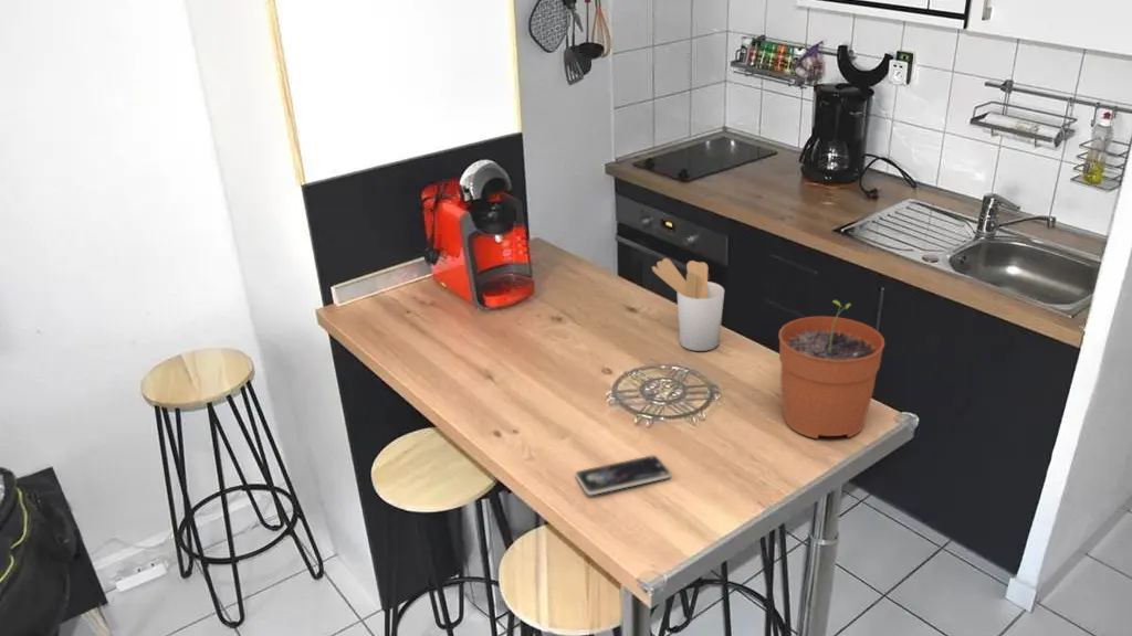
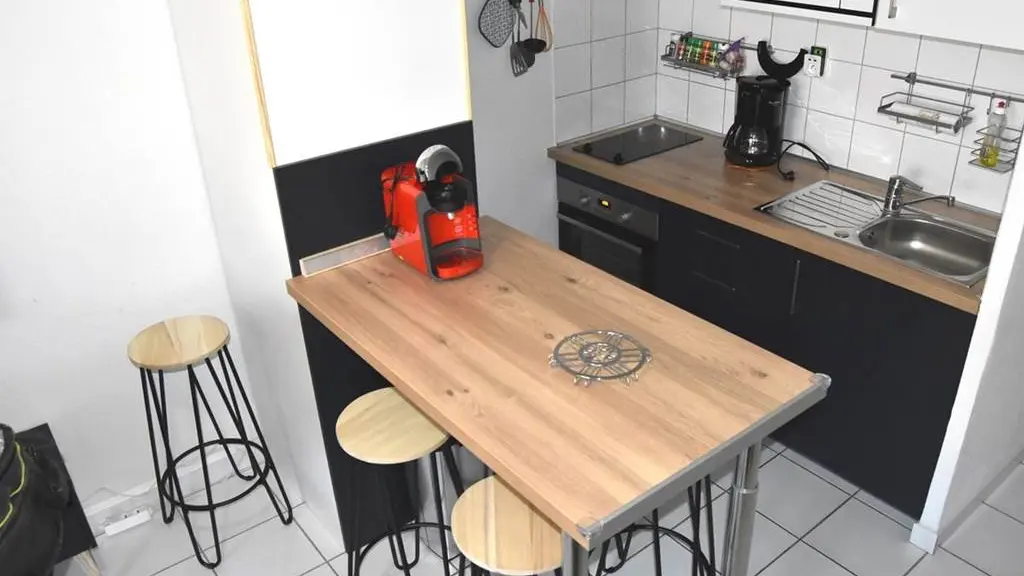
- plant pot [777,299,885,441]
- utensil holder [651,257,725,352]
- smartphone [574,454,672,496]
